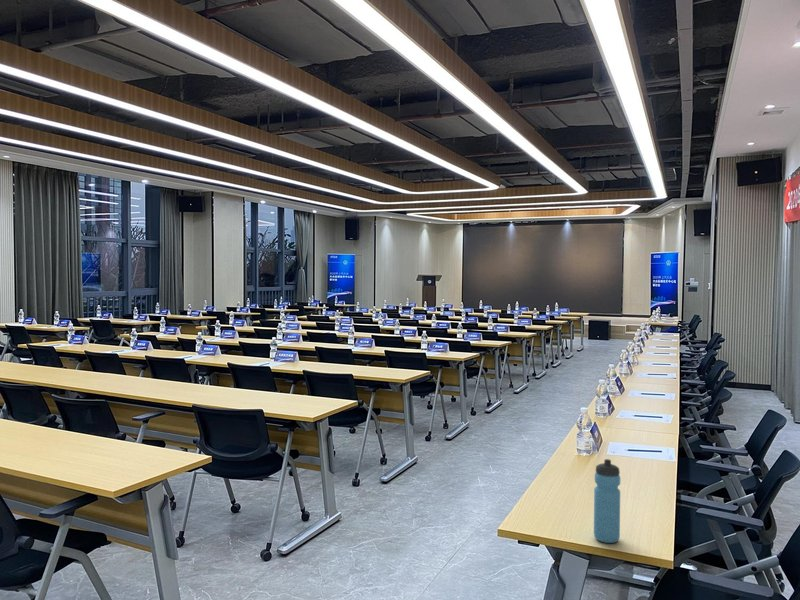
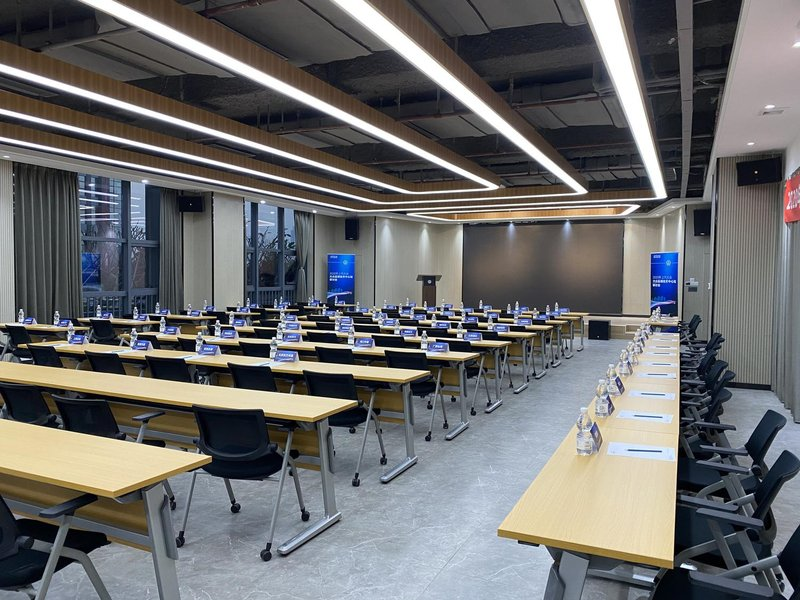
- water bottle [593,458,621,544]
